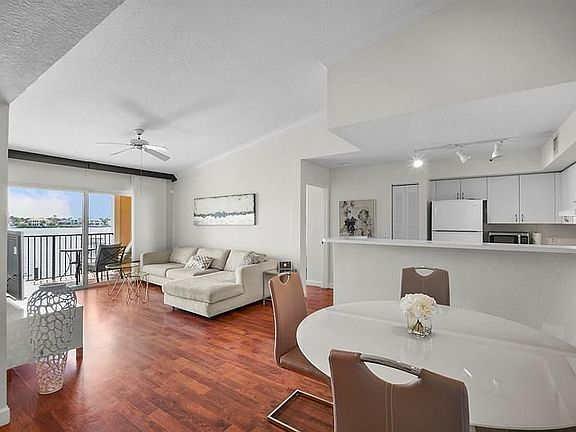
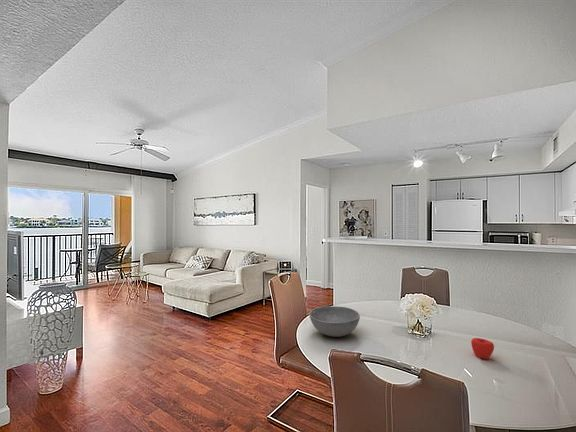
+ apple [470,337,495,360]
+ bowl [309,305,361,338]
